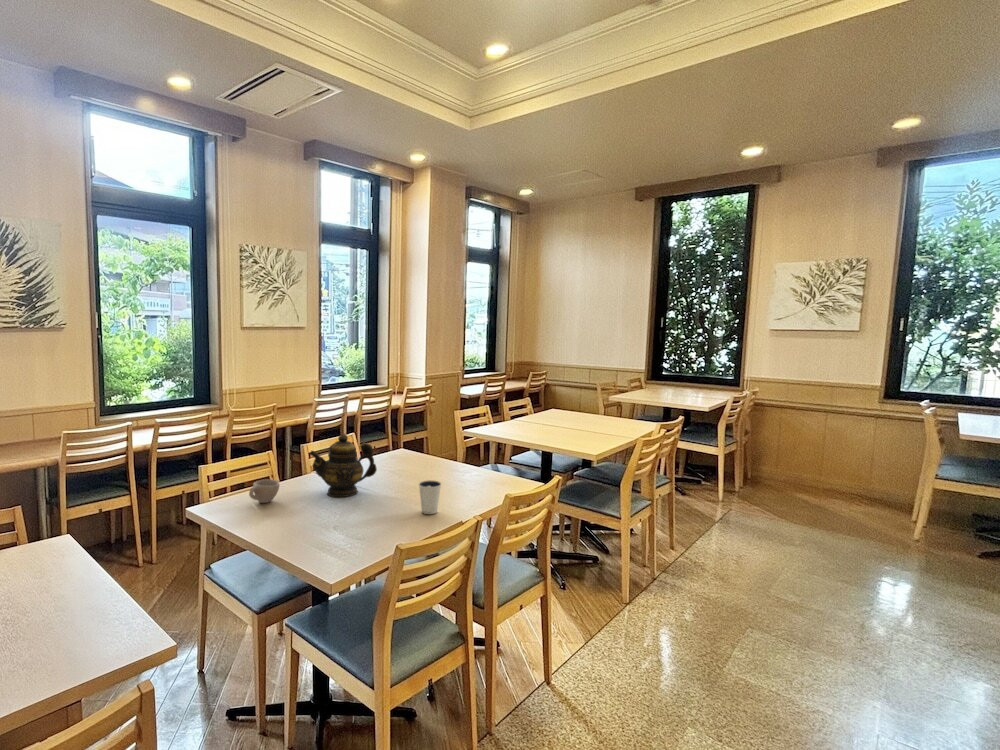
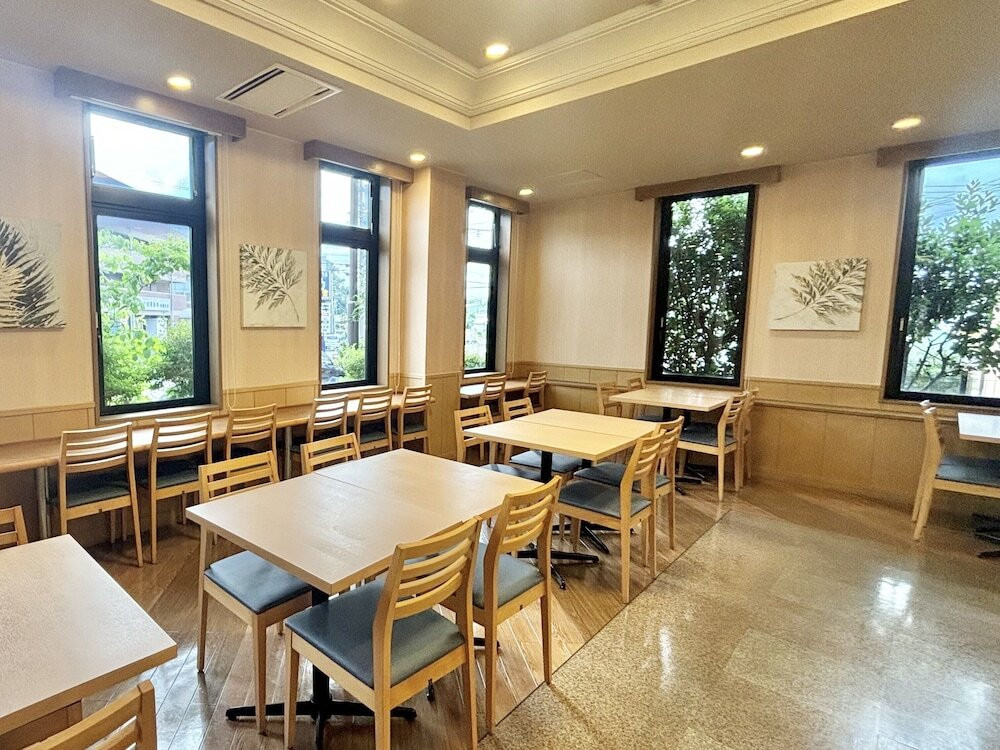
- teapot [308,433,378,498]
- cup [248,478,281,504]
- dixie cup [418,479,442,515]
